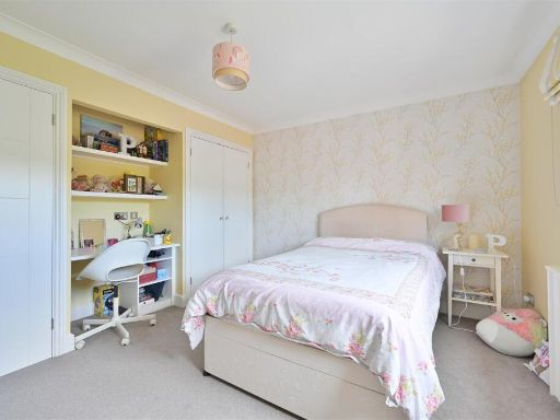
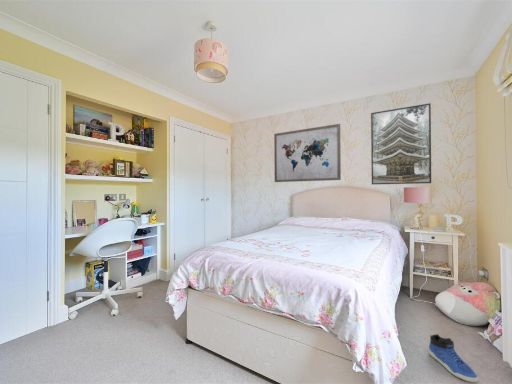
+ sneaker [428,333,479,383]
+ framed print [370,102,432,185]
+ wall art [273,123,342,183]
